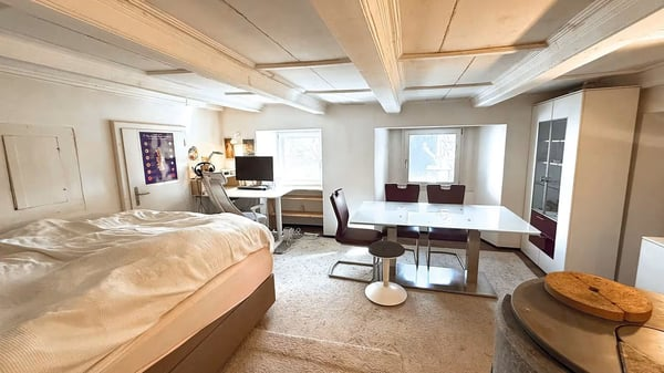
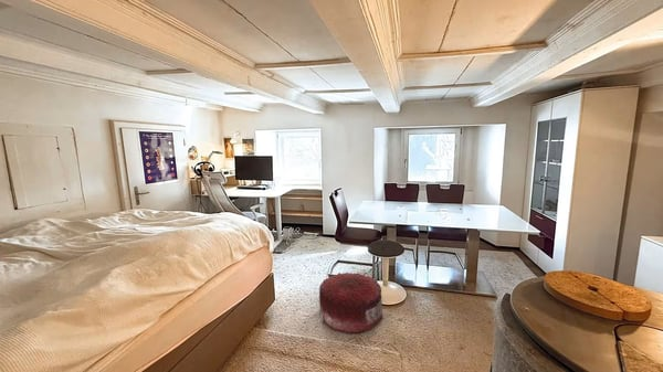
+ pouf [318,272,385,334]
